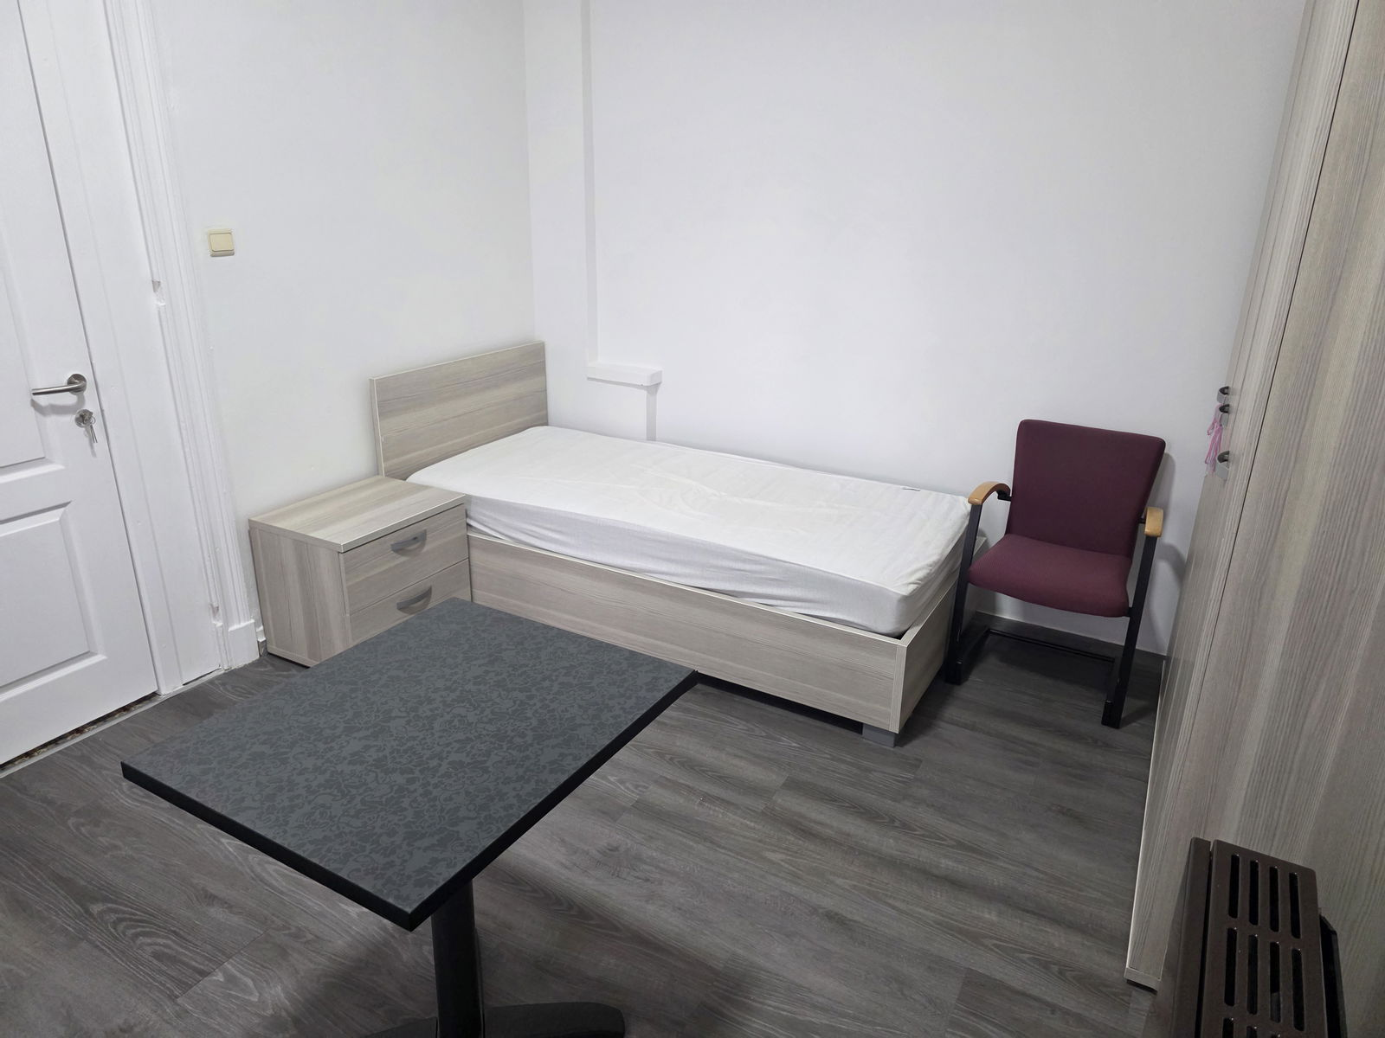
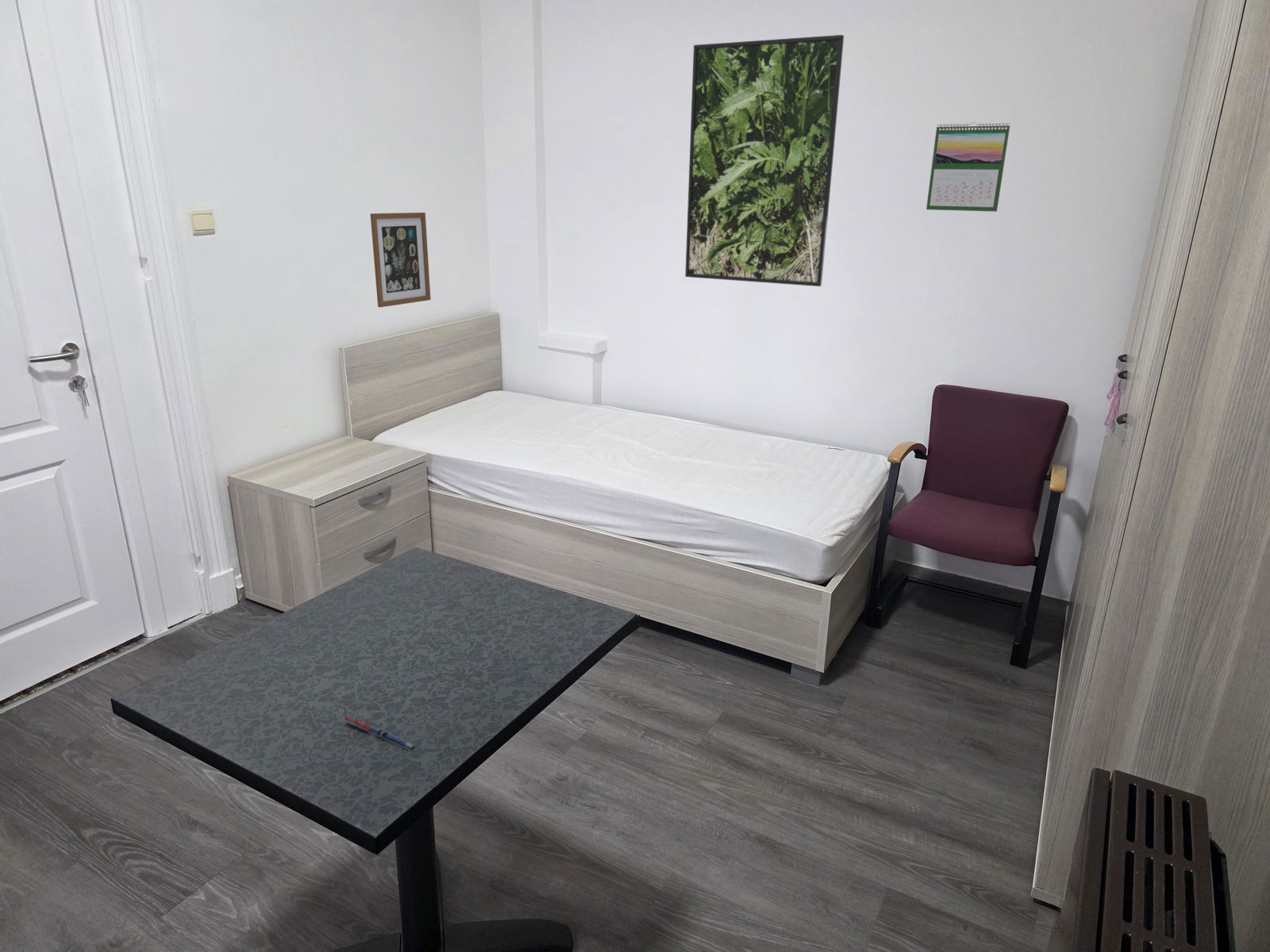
+ pen [342,716,415,750]
+ wall art [370,212,432,308]
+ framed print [684,34,845,287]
+ calendar [926,121,1011,213]
